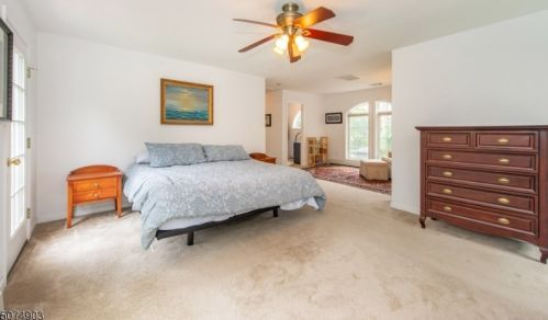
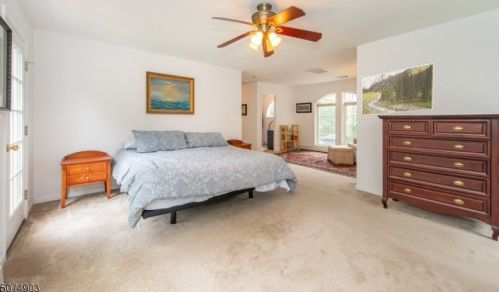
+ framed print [361,62,435,116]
